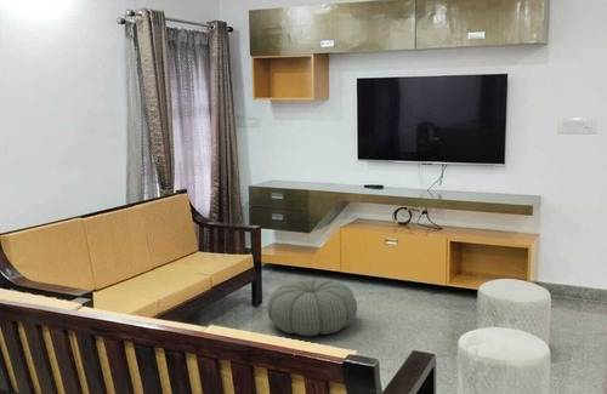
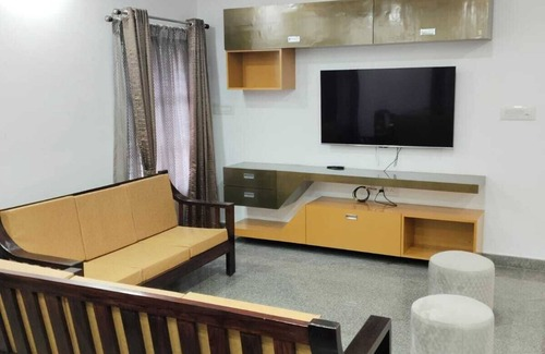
- pouf [266,278,358,337]
